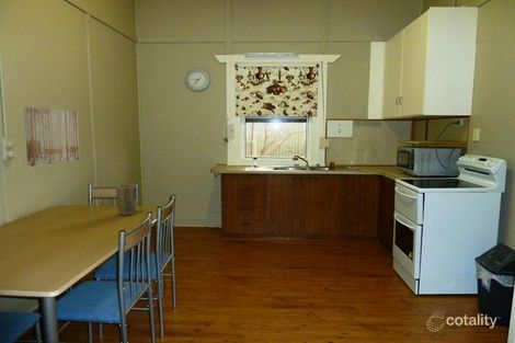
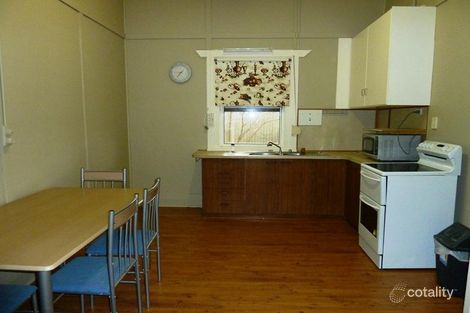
- plant pot [115,183,138,217]
- wall art [23,106,81,168]
